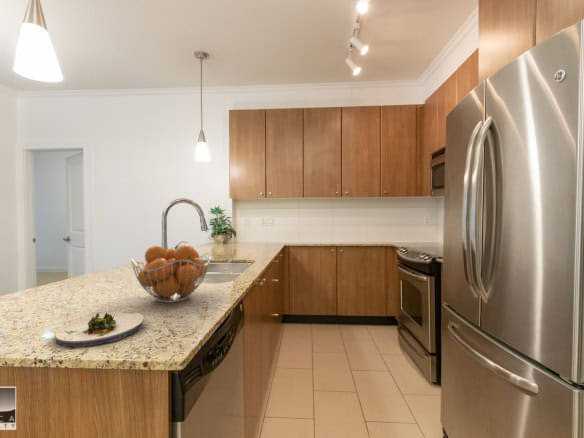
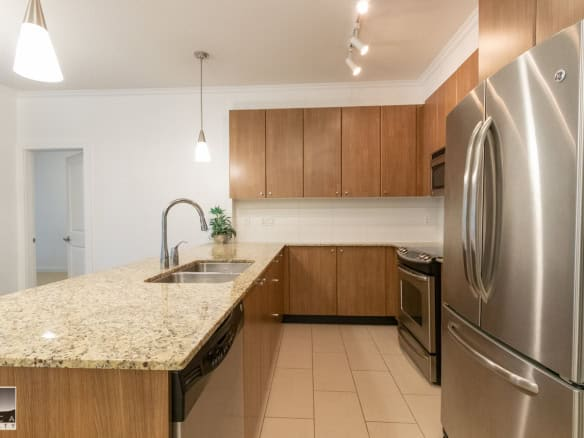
- salad plate [53,311,145,348]
- fruit basket [130,244,212,304]
